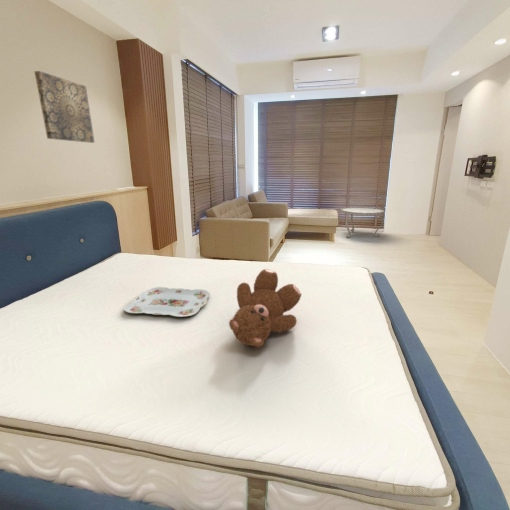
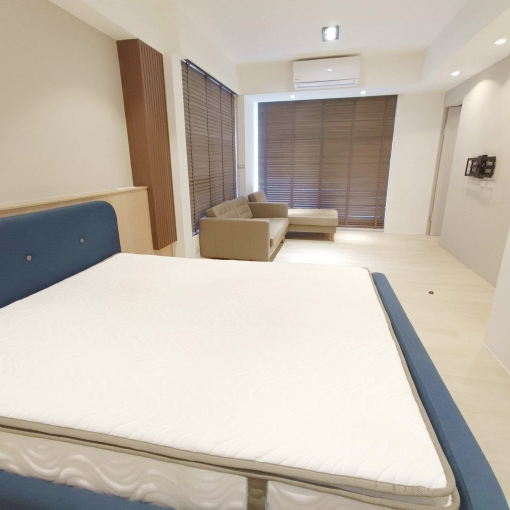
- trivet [340,206,385,239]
- wall art [33,70,95,144]
- teddy bear [228,268,303,348]
- serving tray [123,286,211,318]
